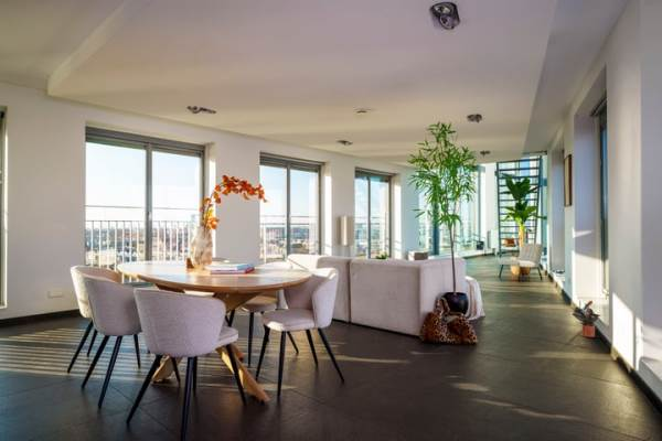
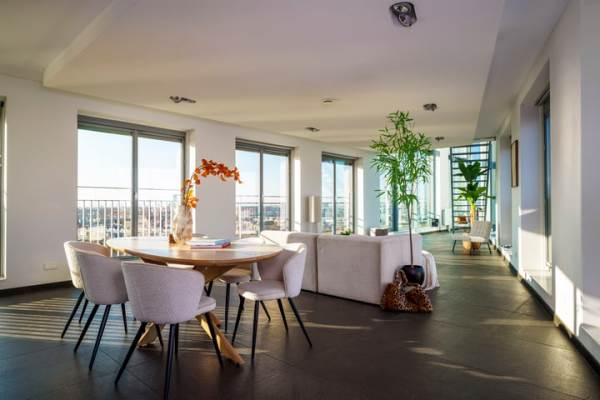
- potted plant [569,300,601,338]
